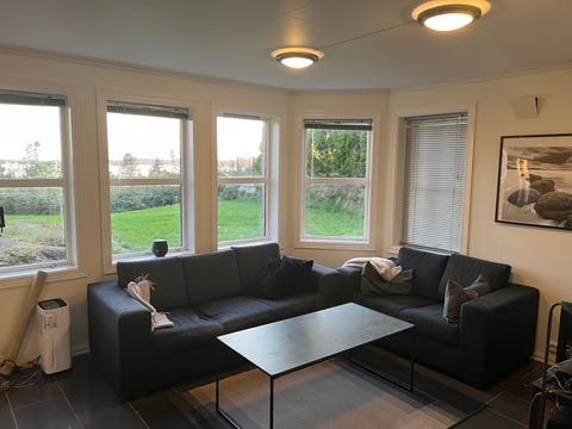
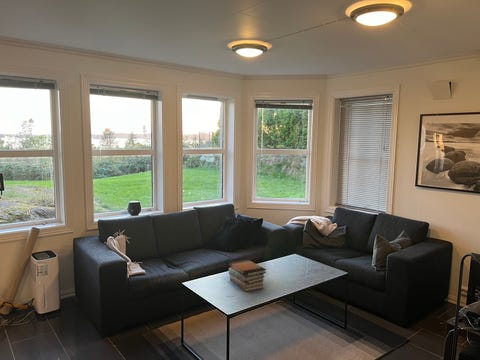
+ book stack [228,258,268,293]
